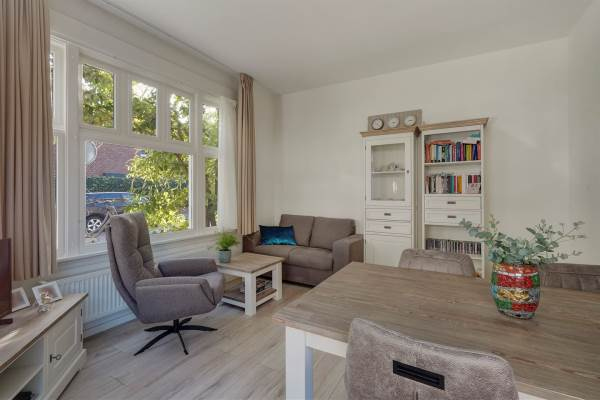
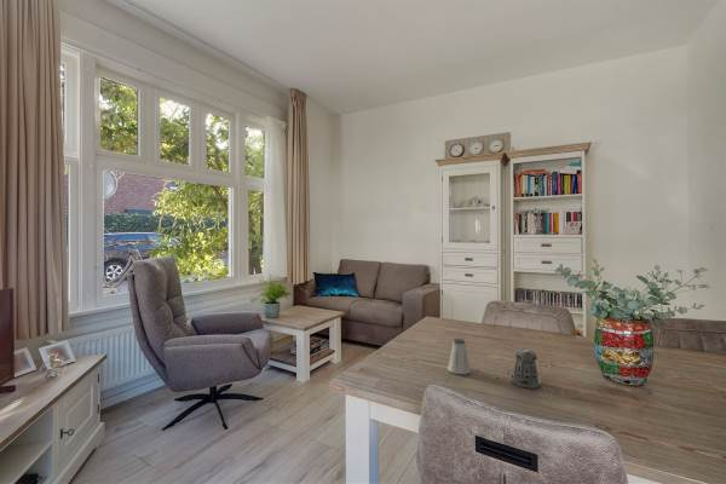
+ saltshaker [446,338,472,375]
+ pepper shaker [509,346,542,390]
